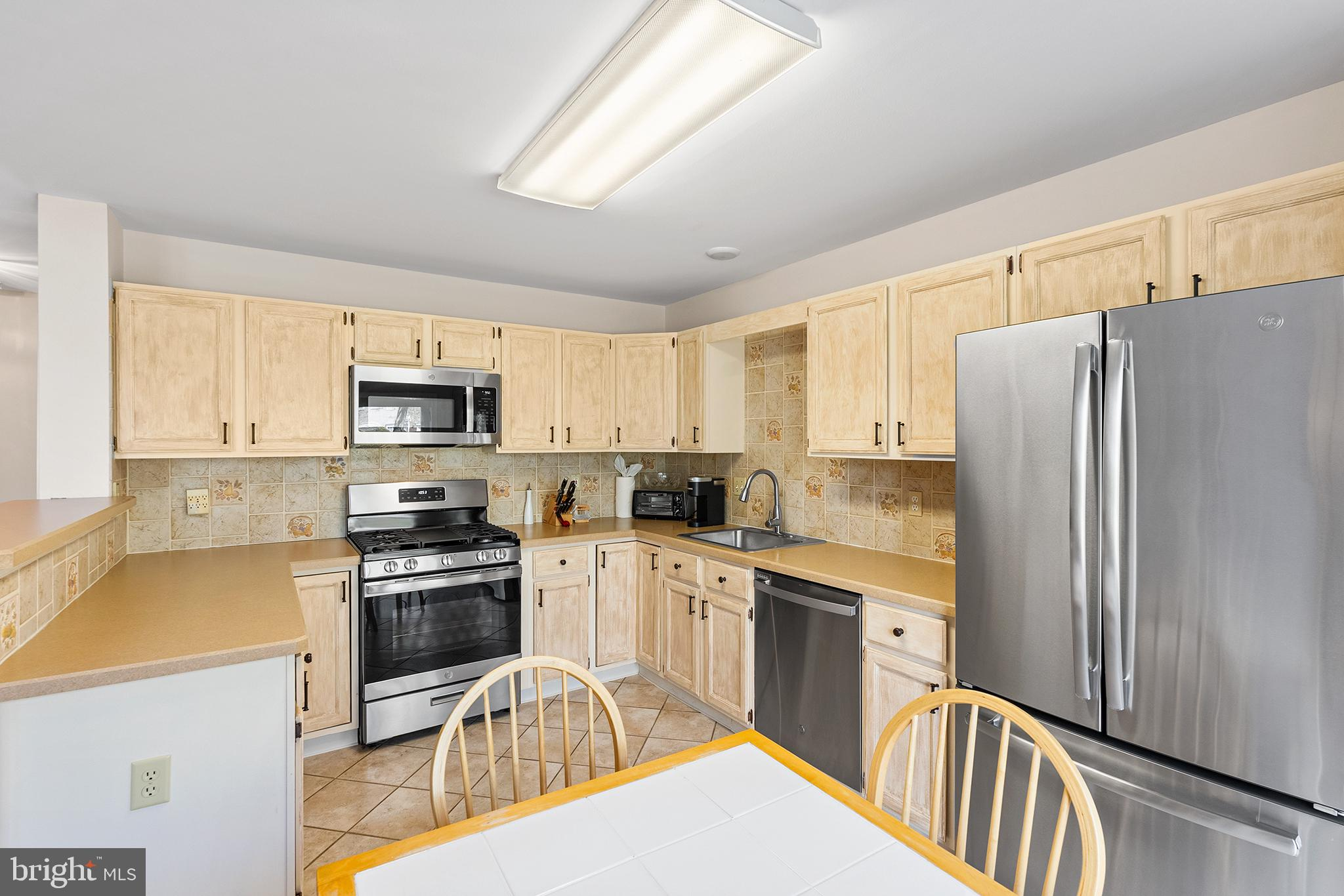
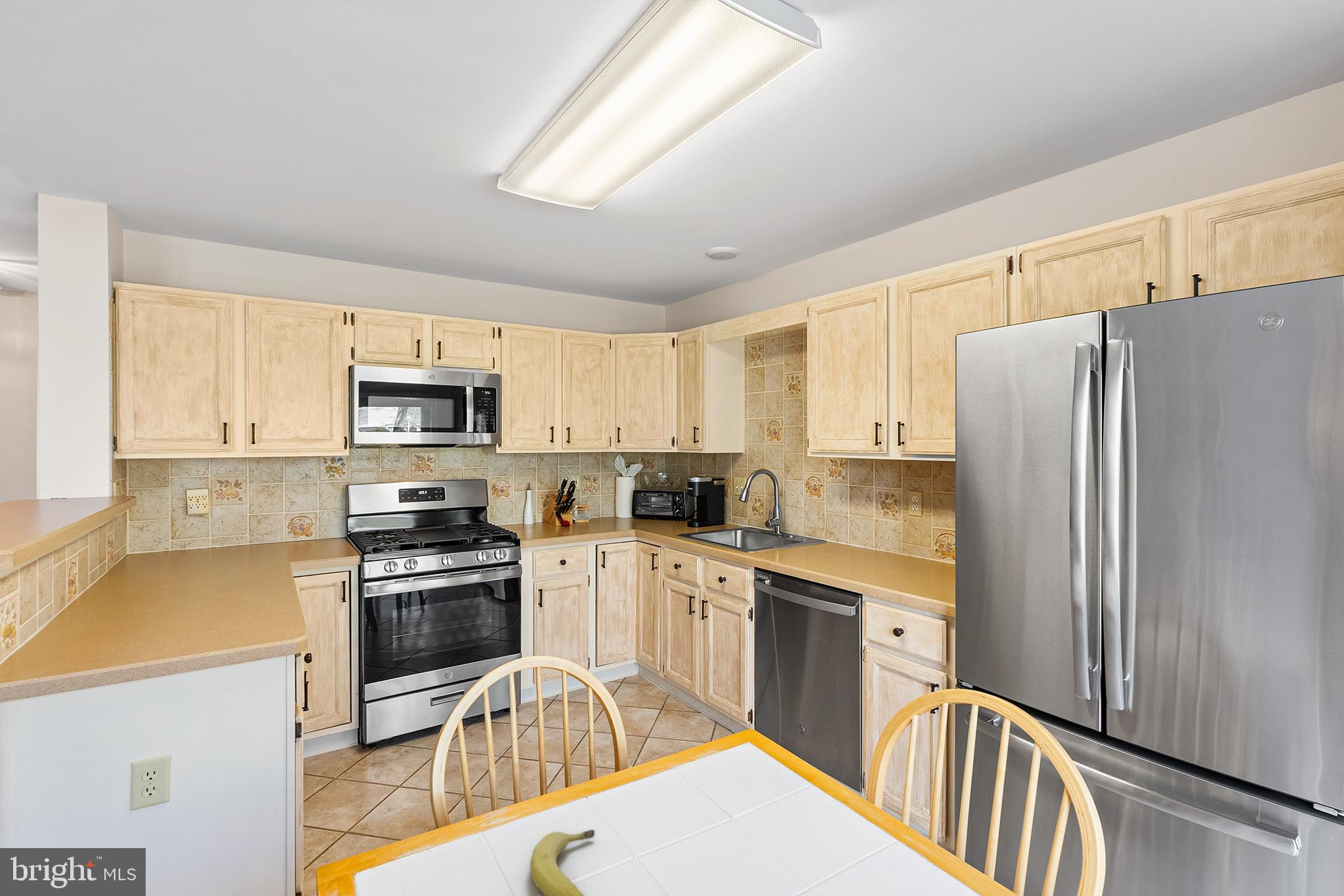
+ fruit [530,829,595,896]
